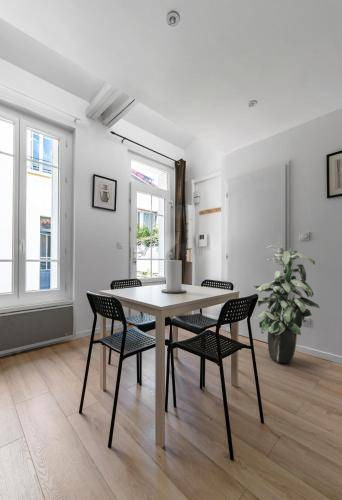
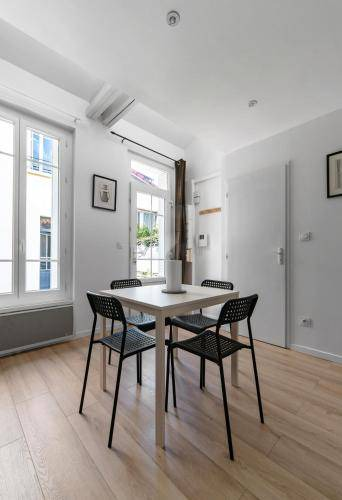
- indoor plant [252,244,321,364]
